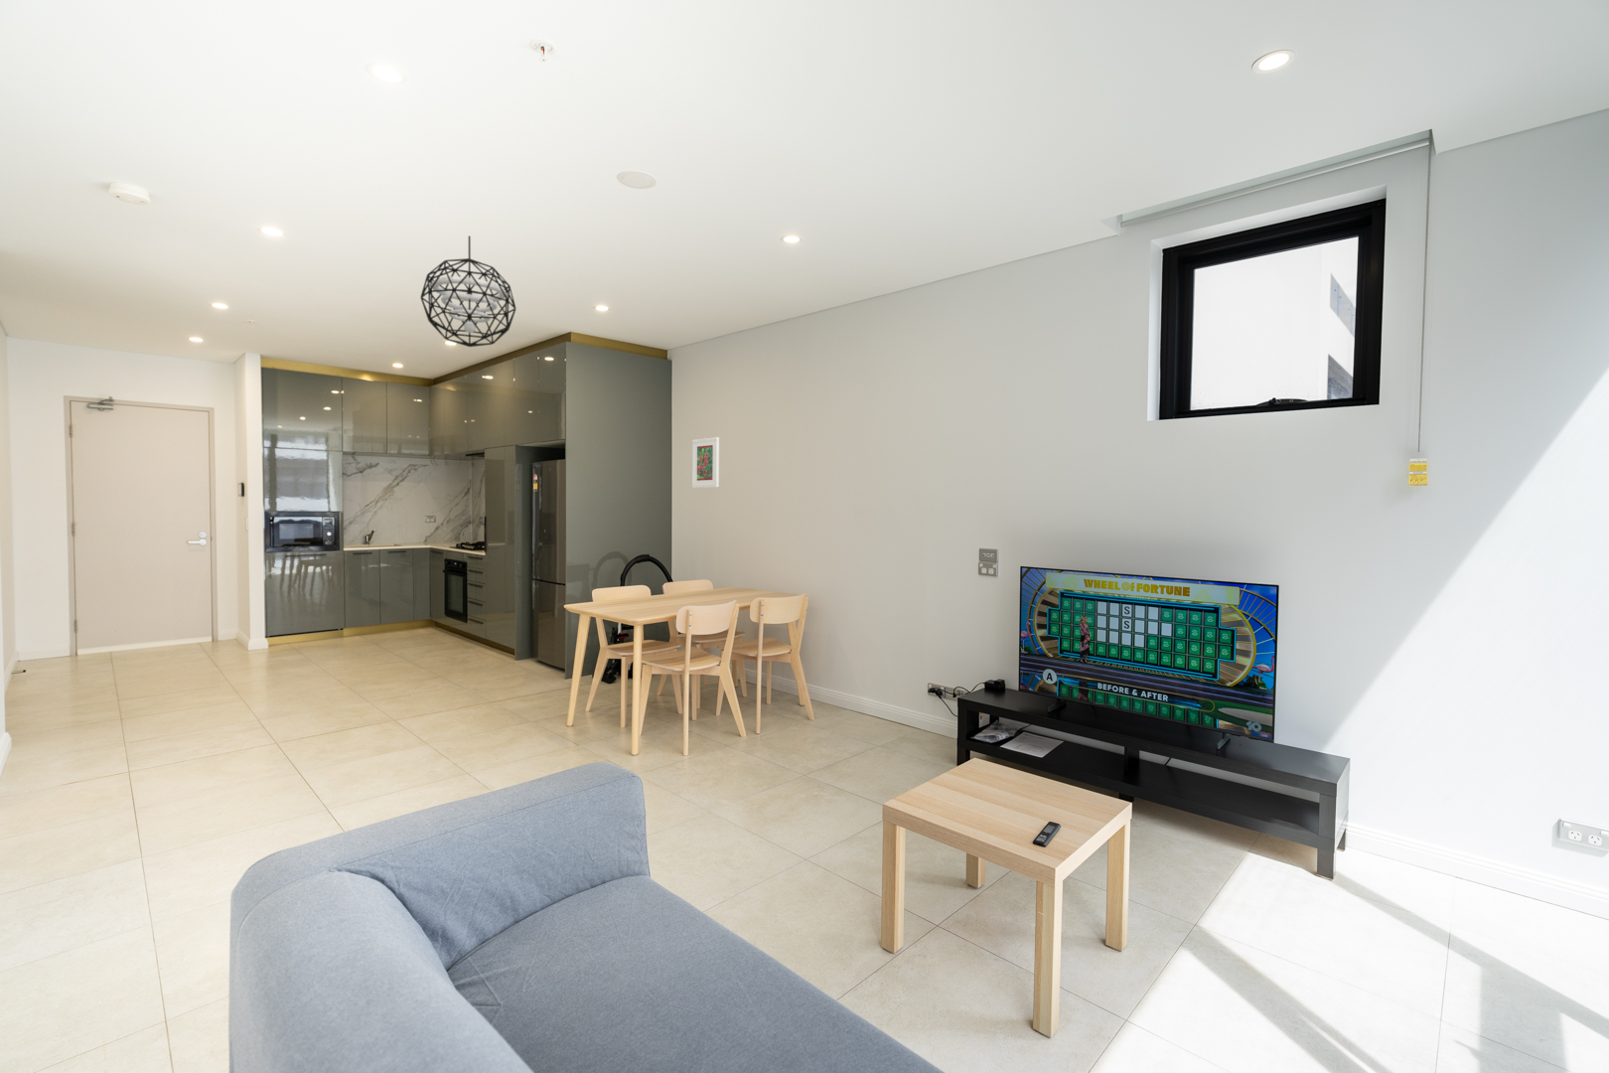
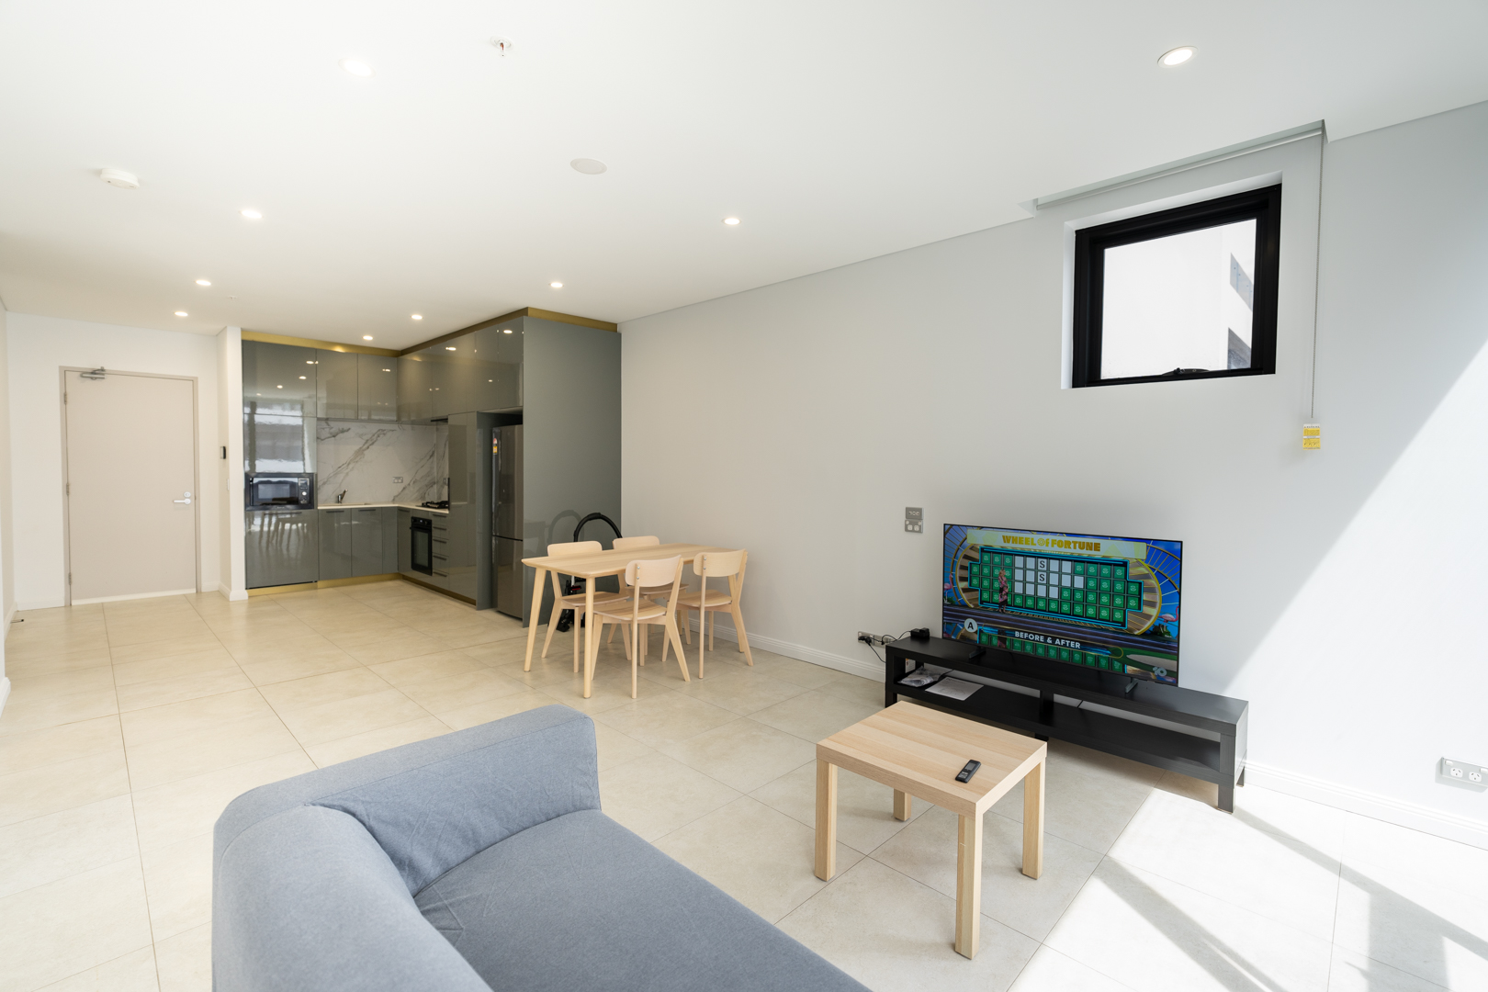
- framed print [691,436,720,489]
- pendant light [419,235,517,347]
